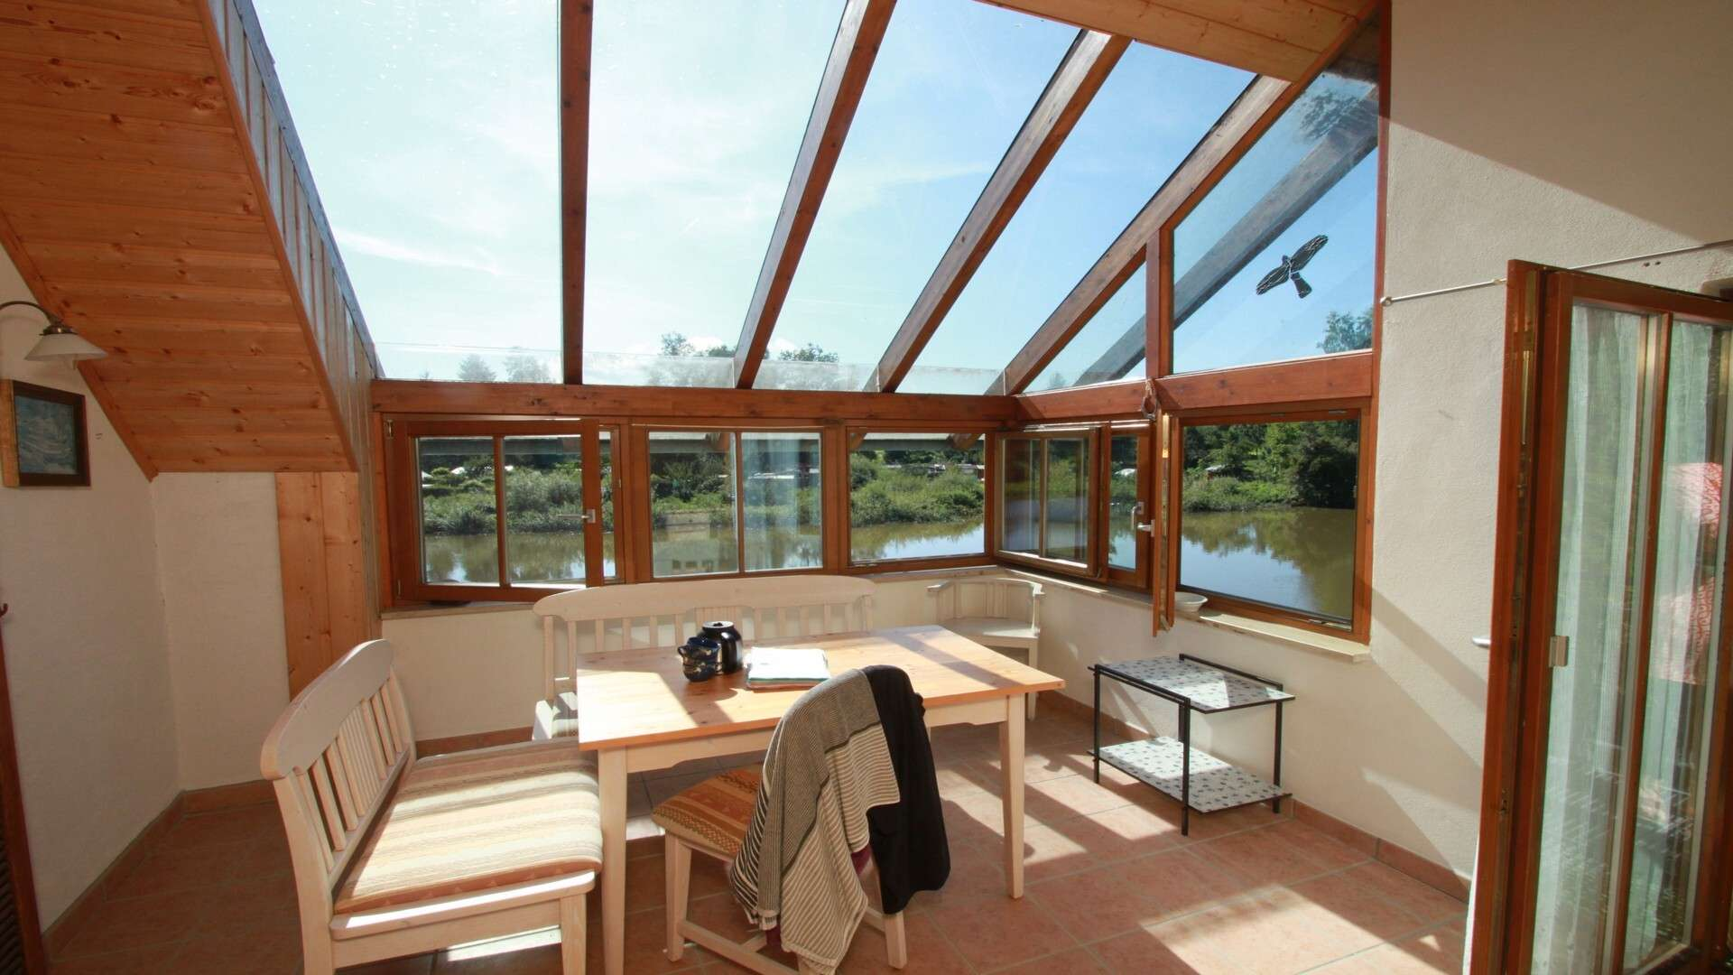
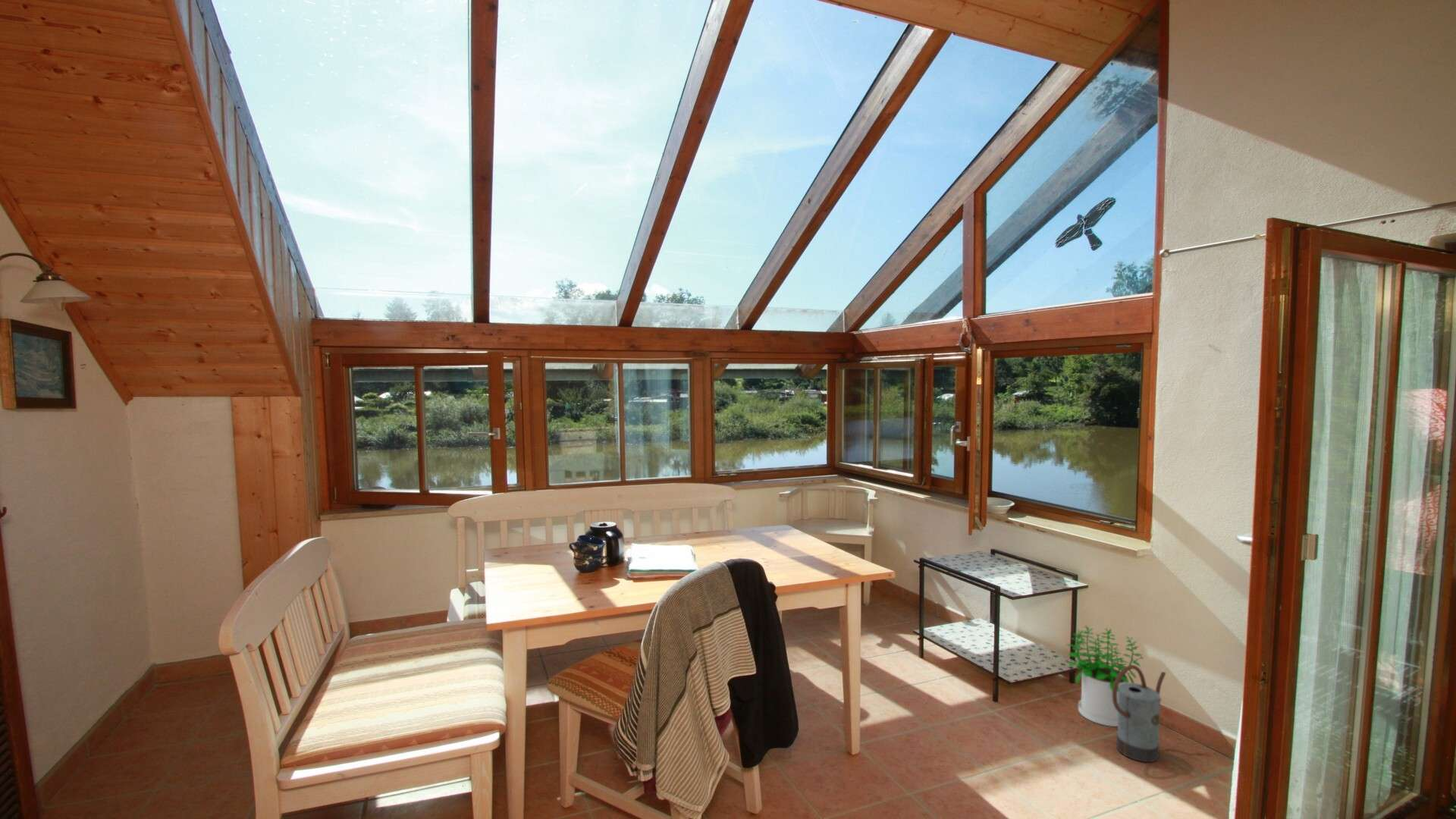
+ watering can [1112,664,1167,763]
+ potted plant [1066,625,1144,727]
